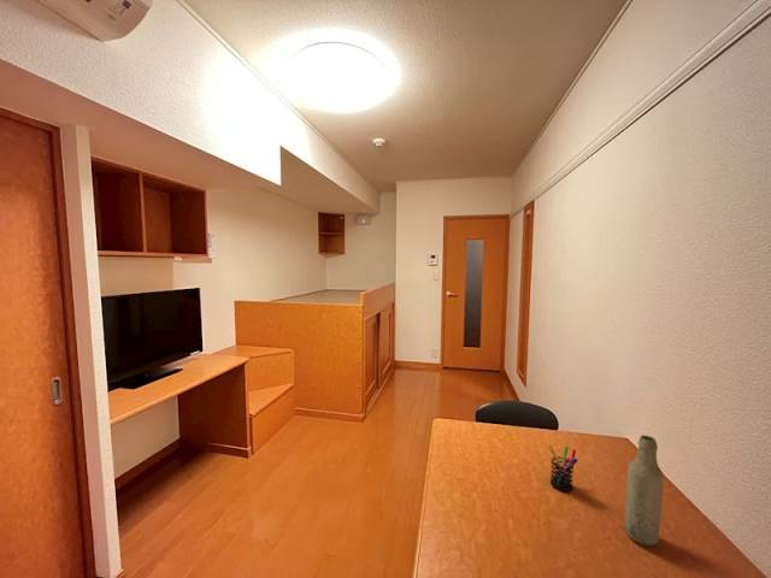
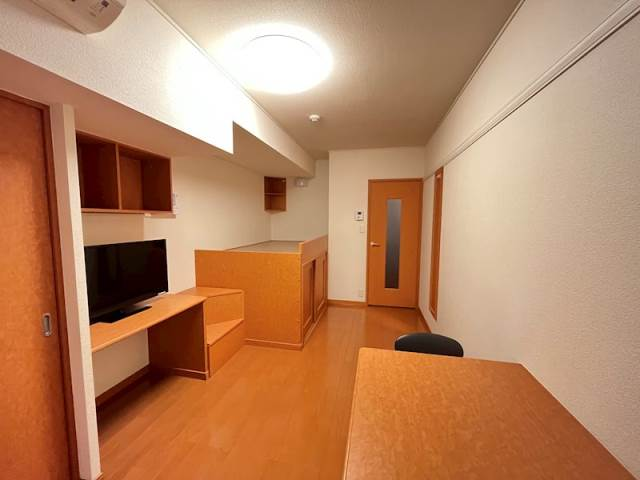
- bottle [624,435,665,548]
- pen holder [547,443,579,493]
